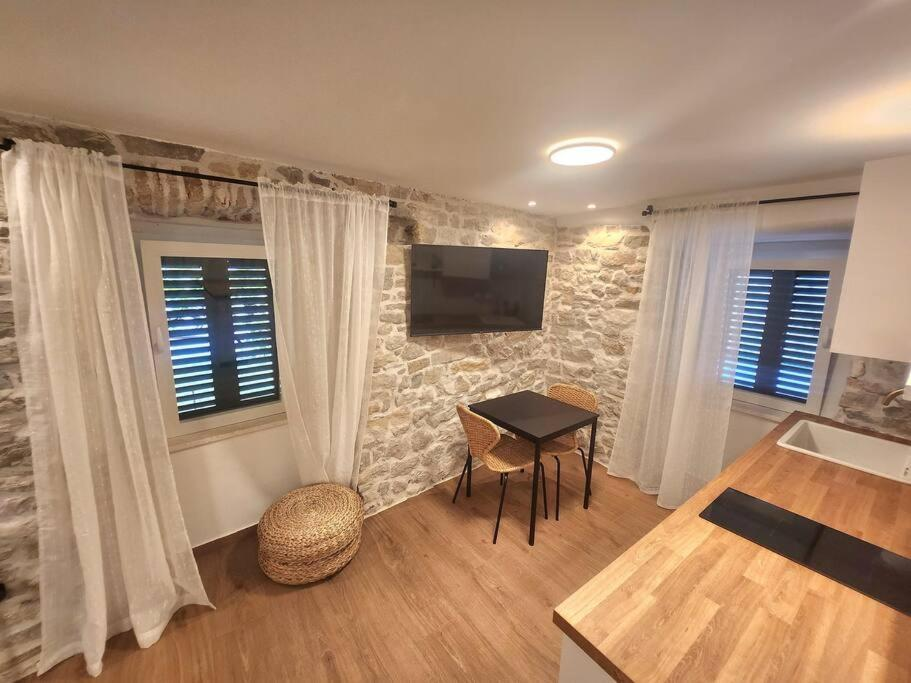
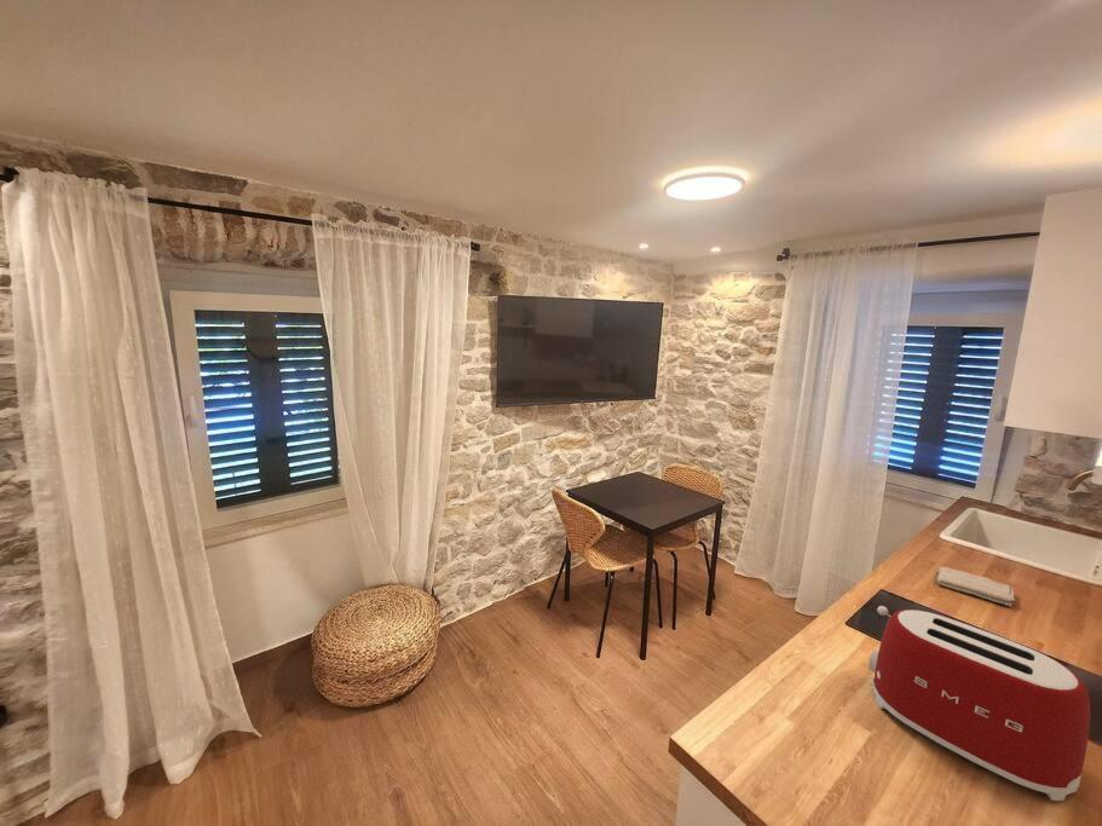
+ washcloth [936,566,1017,607]
+ toaster [867,605,1091,802]
